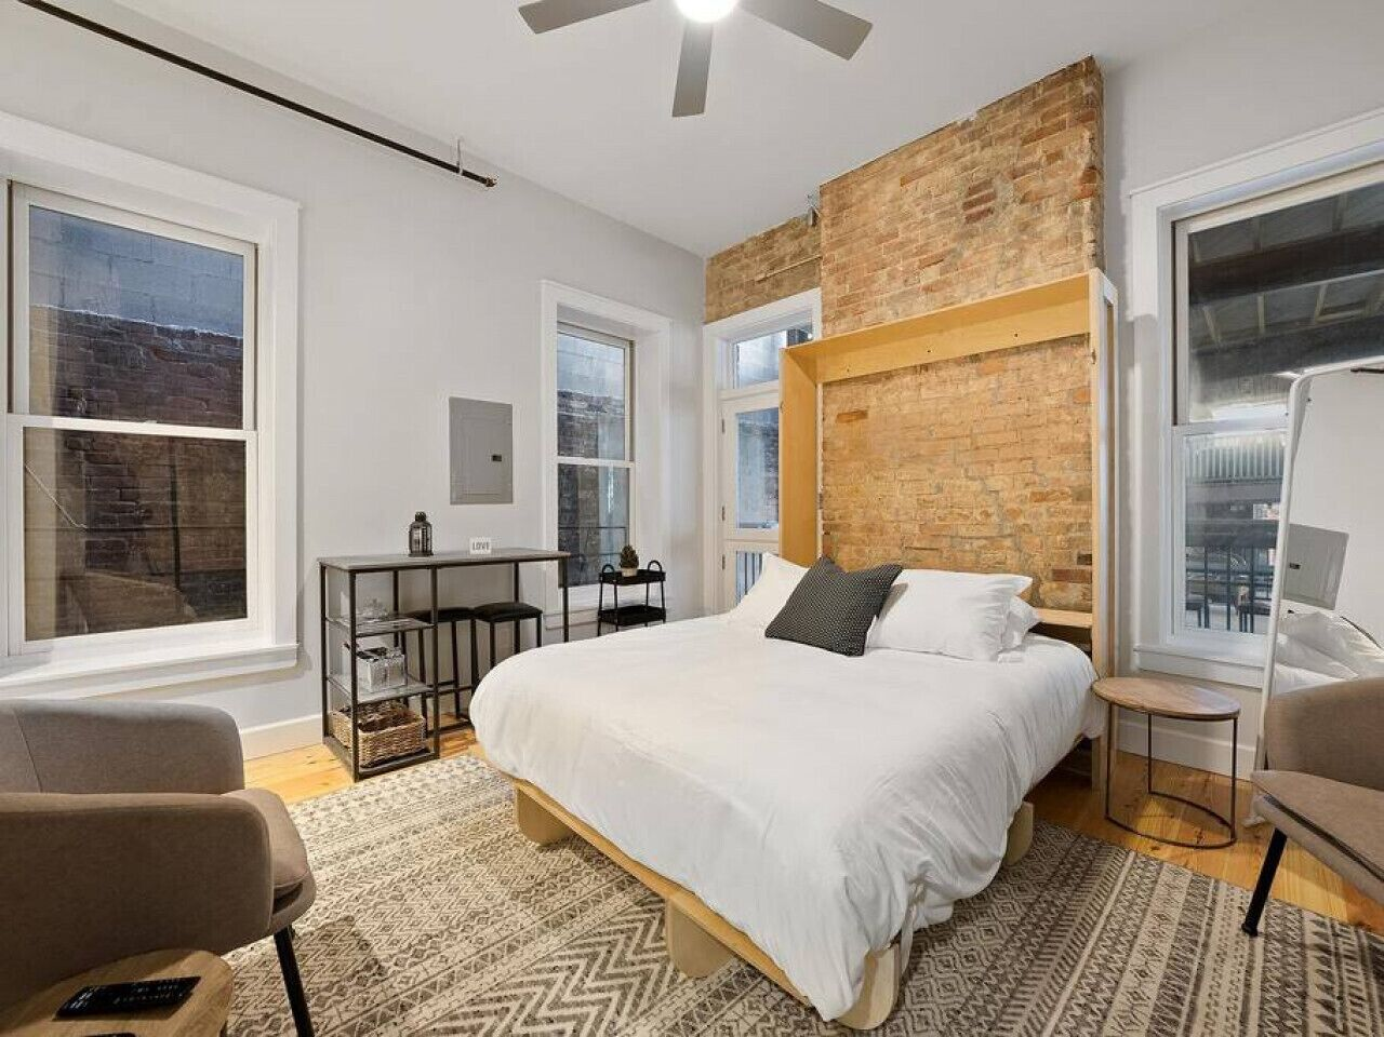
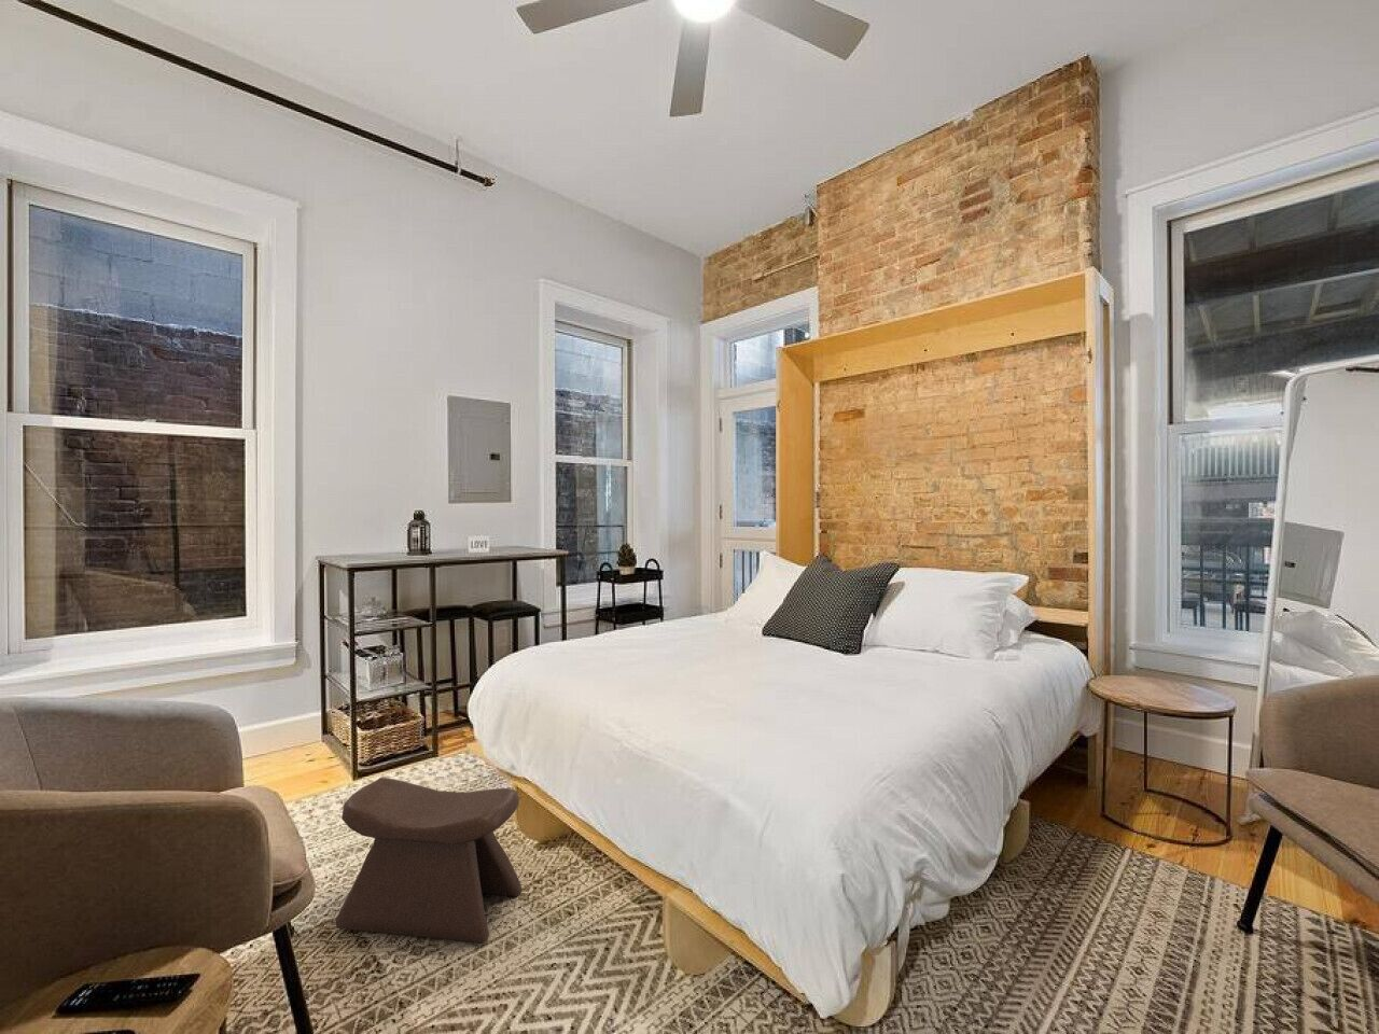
+ stool [334,777,522,944]
